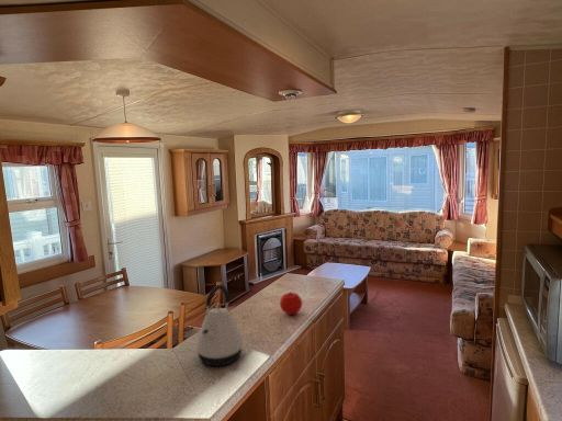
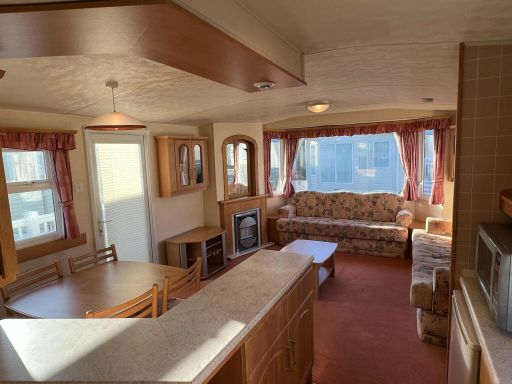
- fruit [279,291,303,316]
- kettle [195,284,245,367]
